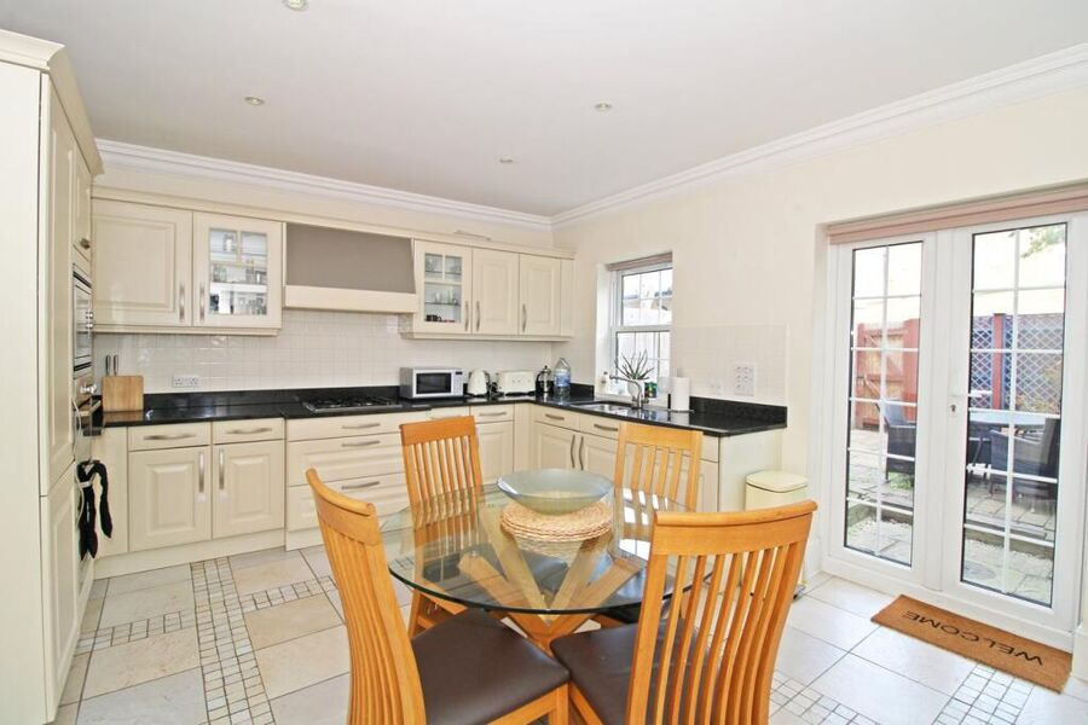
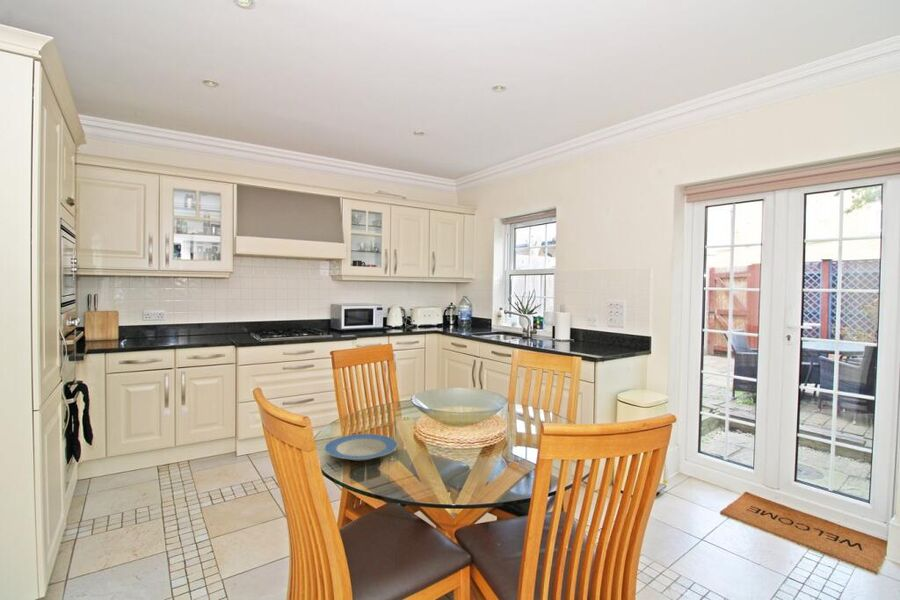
+ plate [323,433,398,462]
